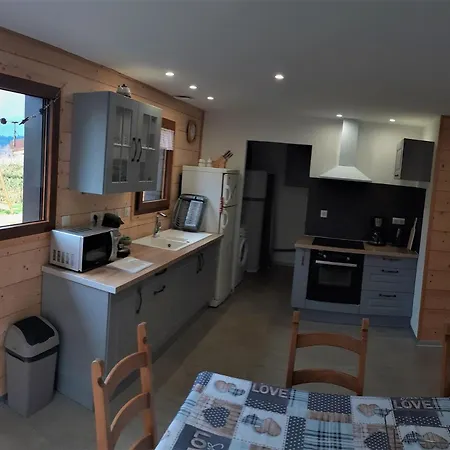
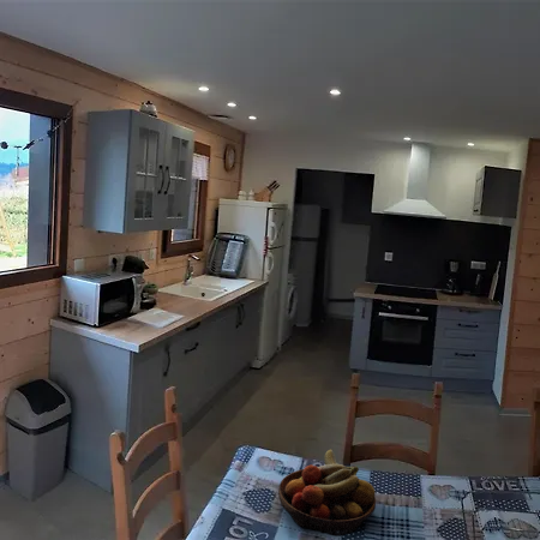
+ fruit bowl [277,448,377,538]
